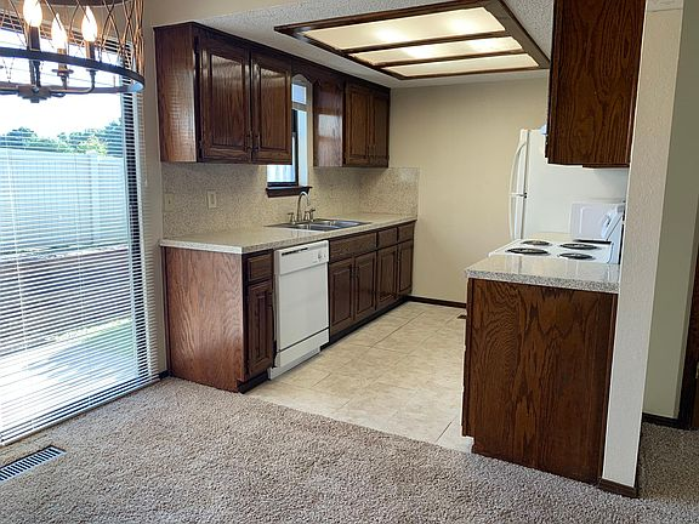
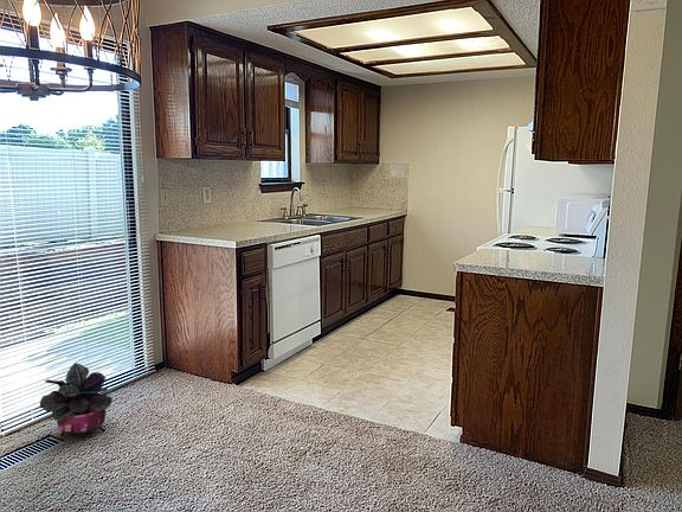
+ potted plant [39,361,114,440]
